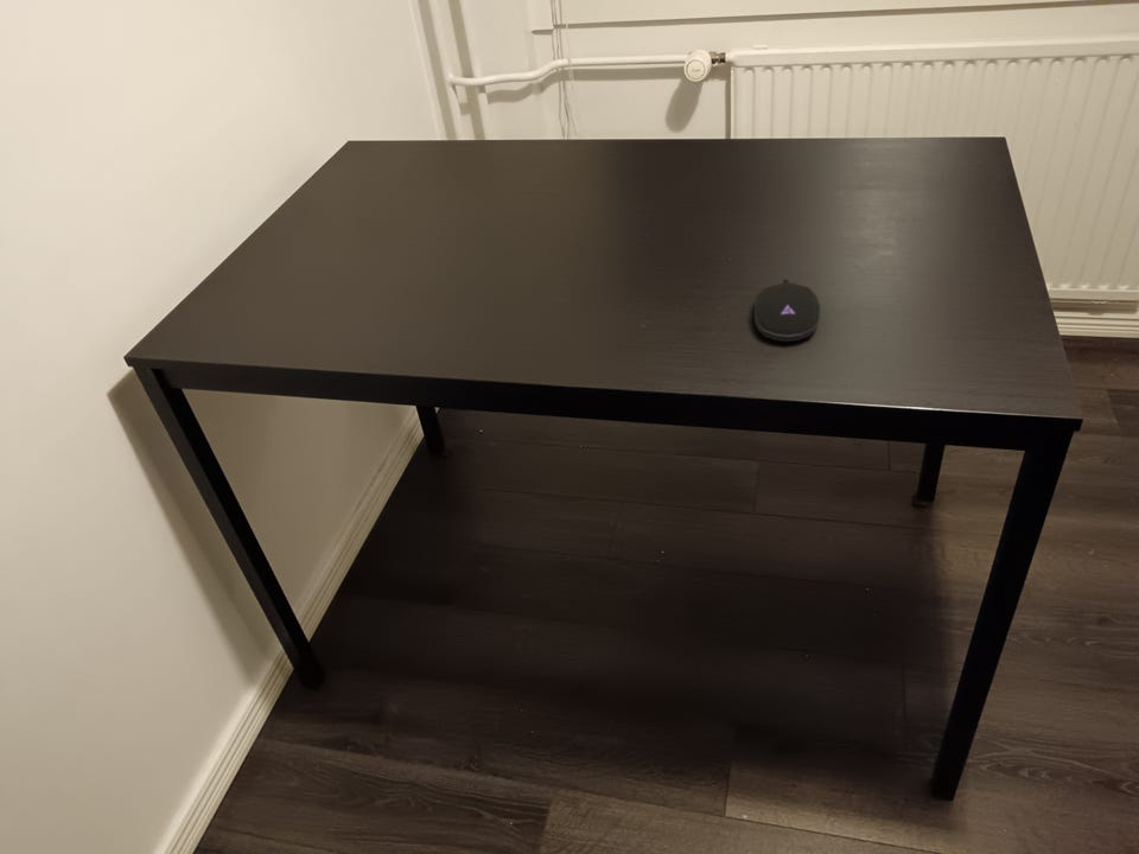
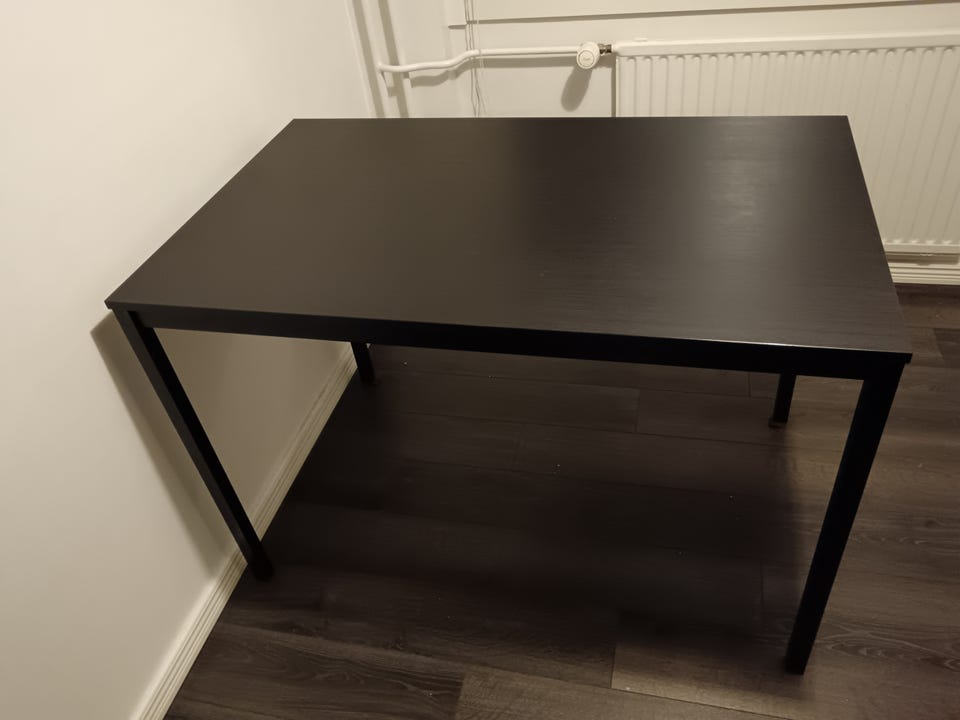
- computer mouse [753,278,821,343]
